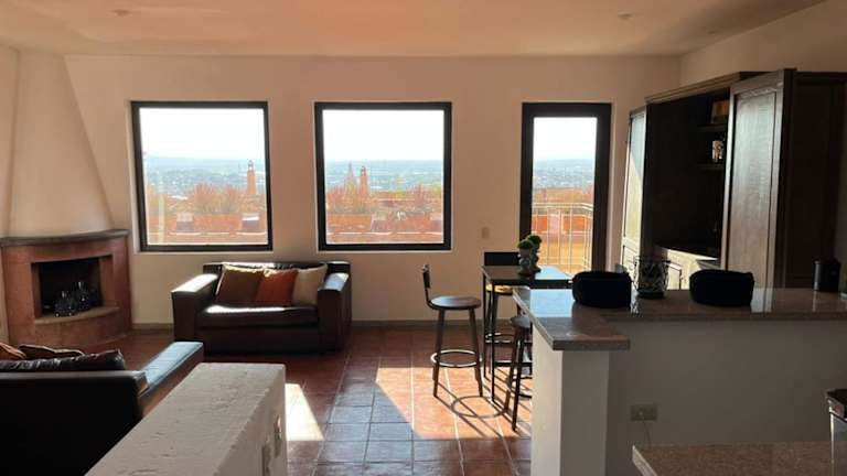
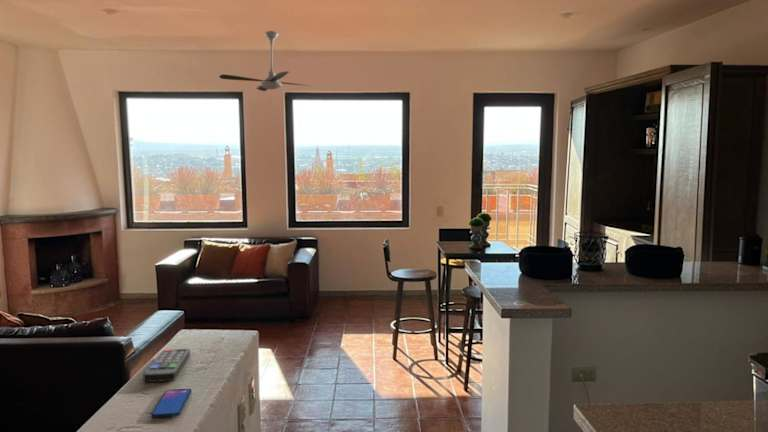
+ remote control [142,347,191,383]
+ ceiling fan [218,30,319,92]
+ smartphone [150,388,192,418]
